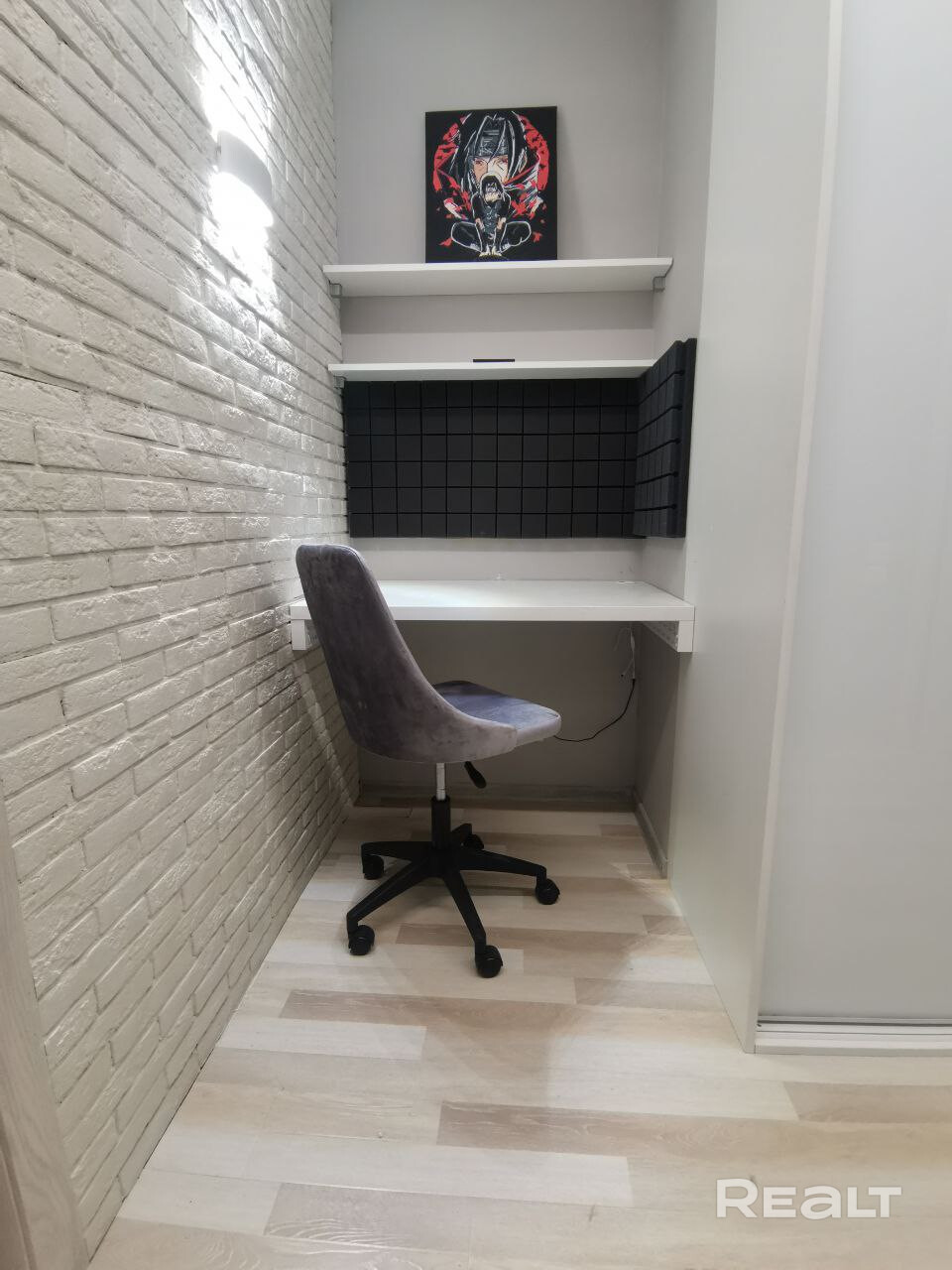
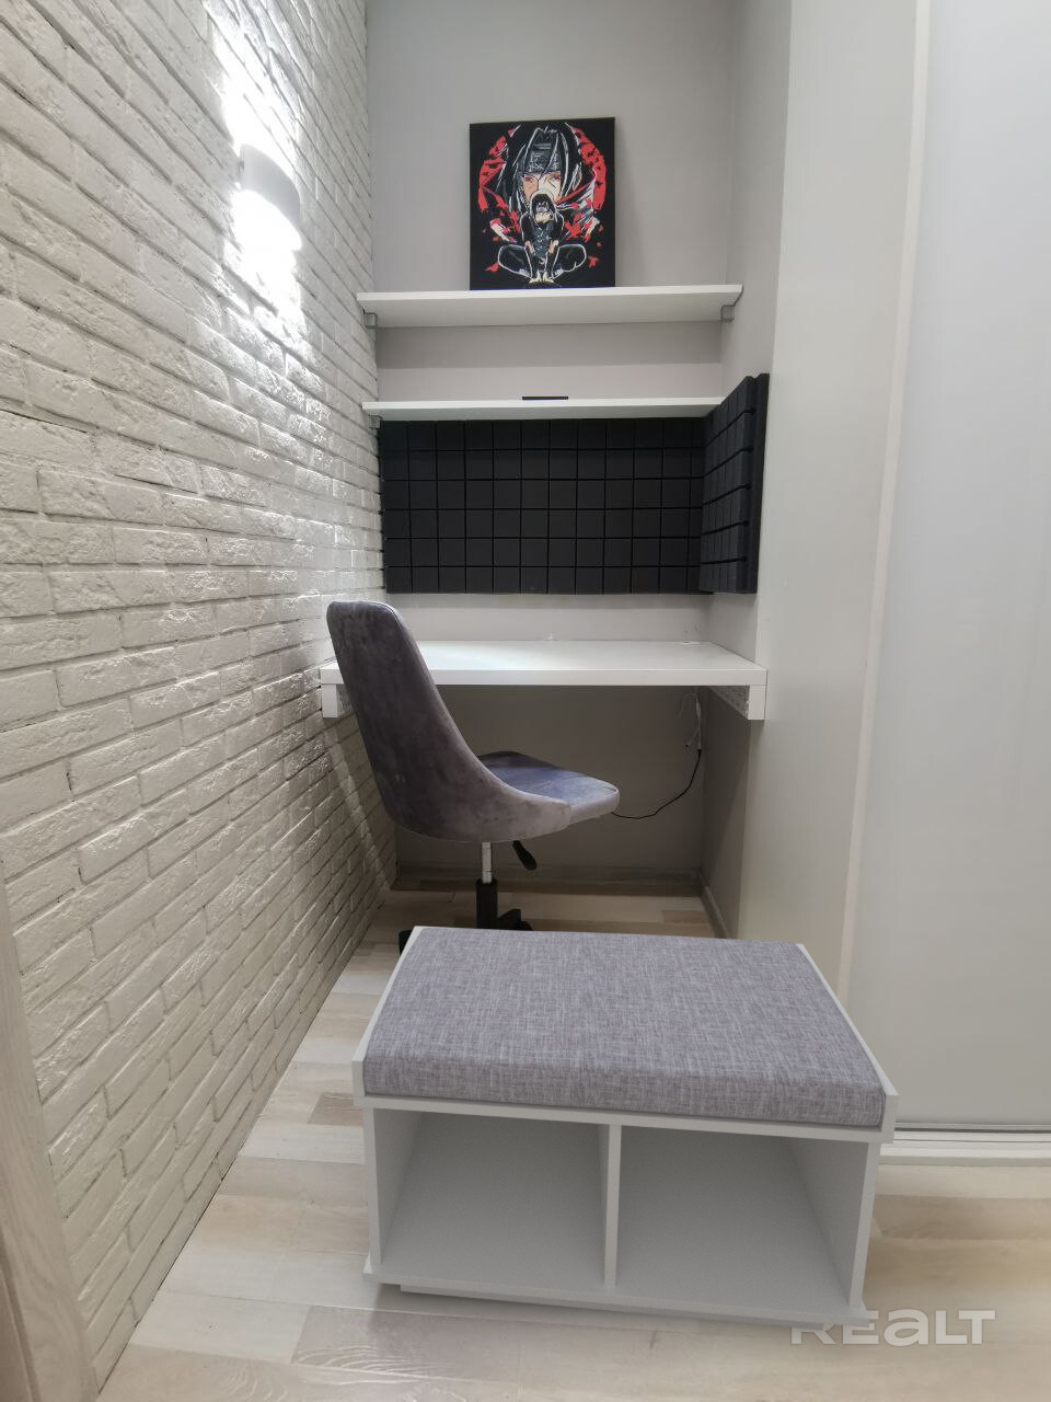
+ bench [350,925,900,1331]
